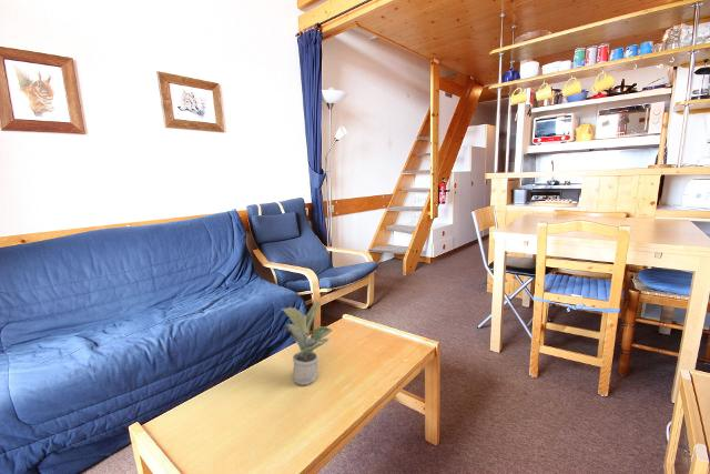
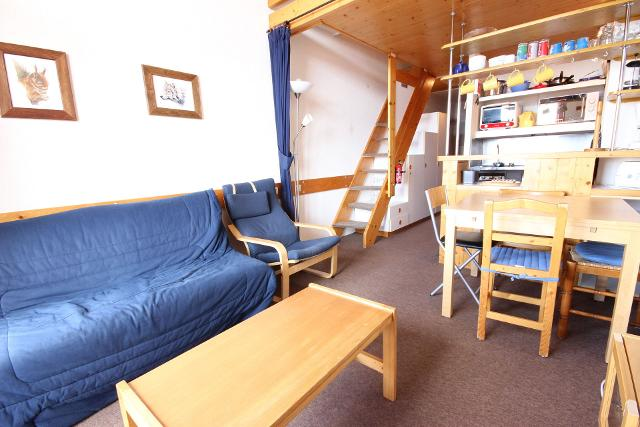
- potted plant [281,300,334,386]
